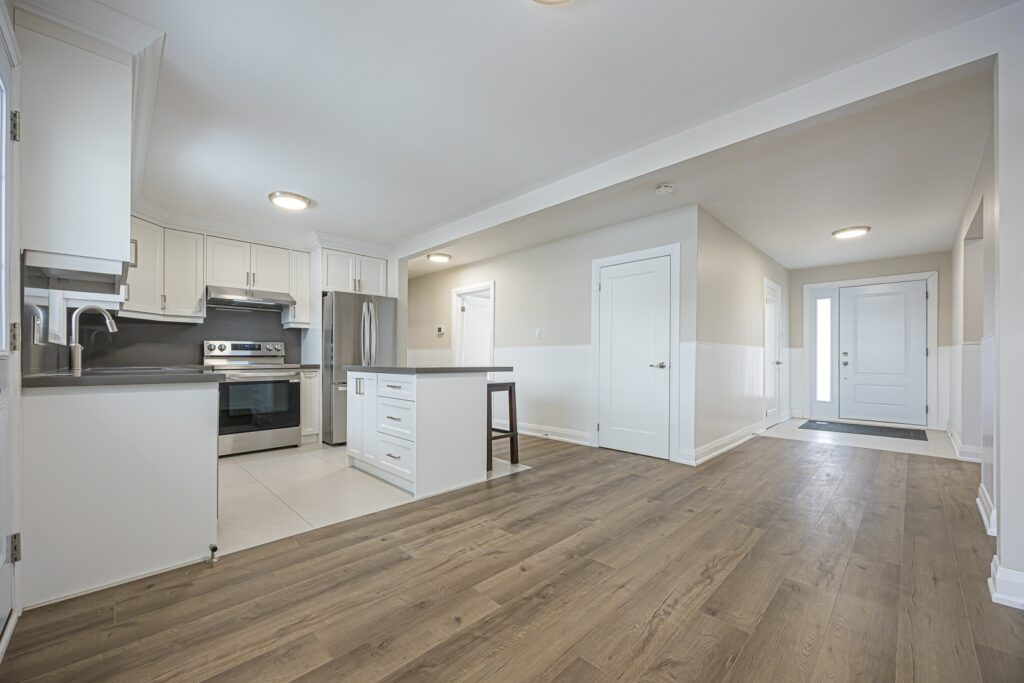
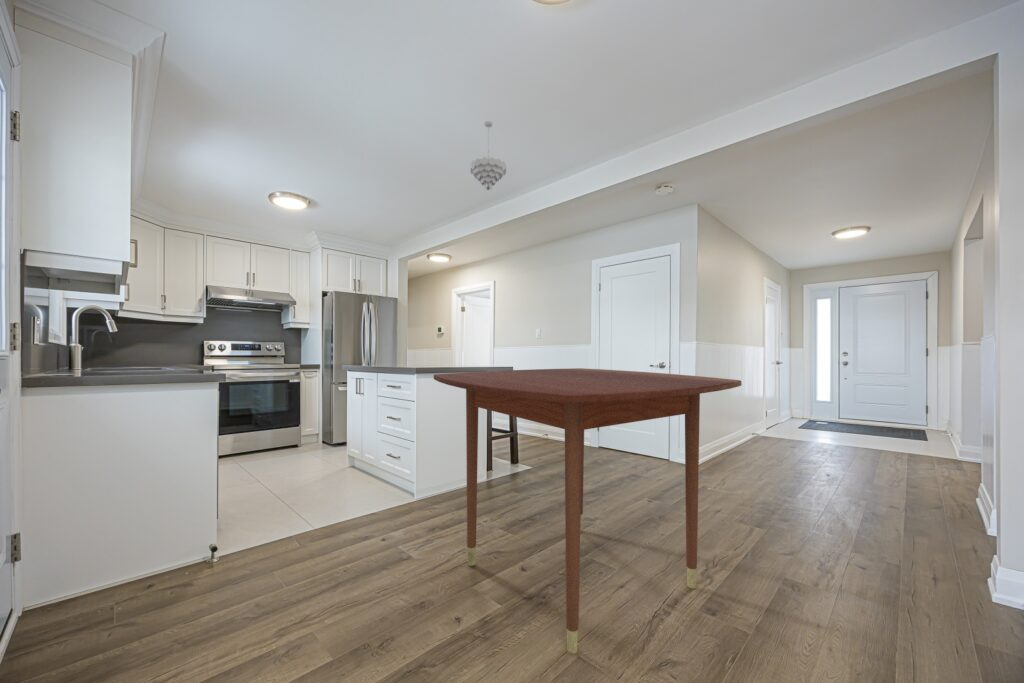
+ pendant light [469,120,508,191]
+ dining table [433,367,742,654]
